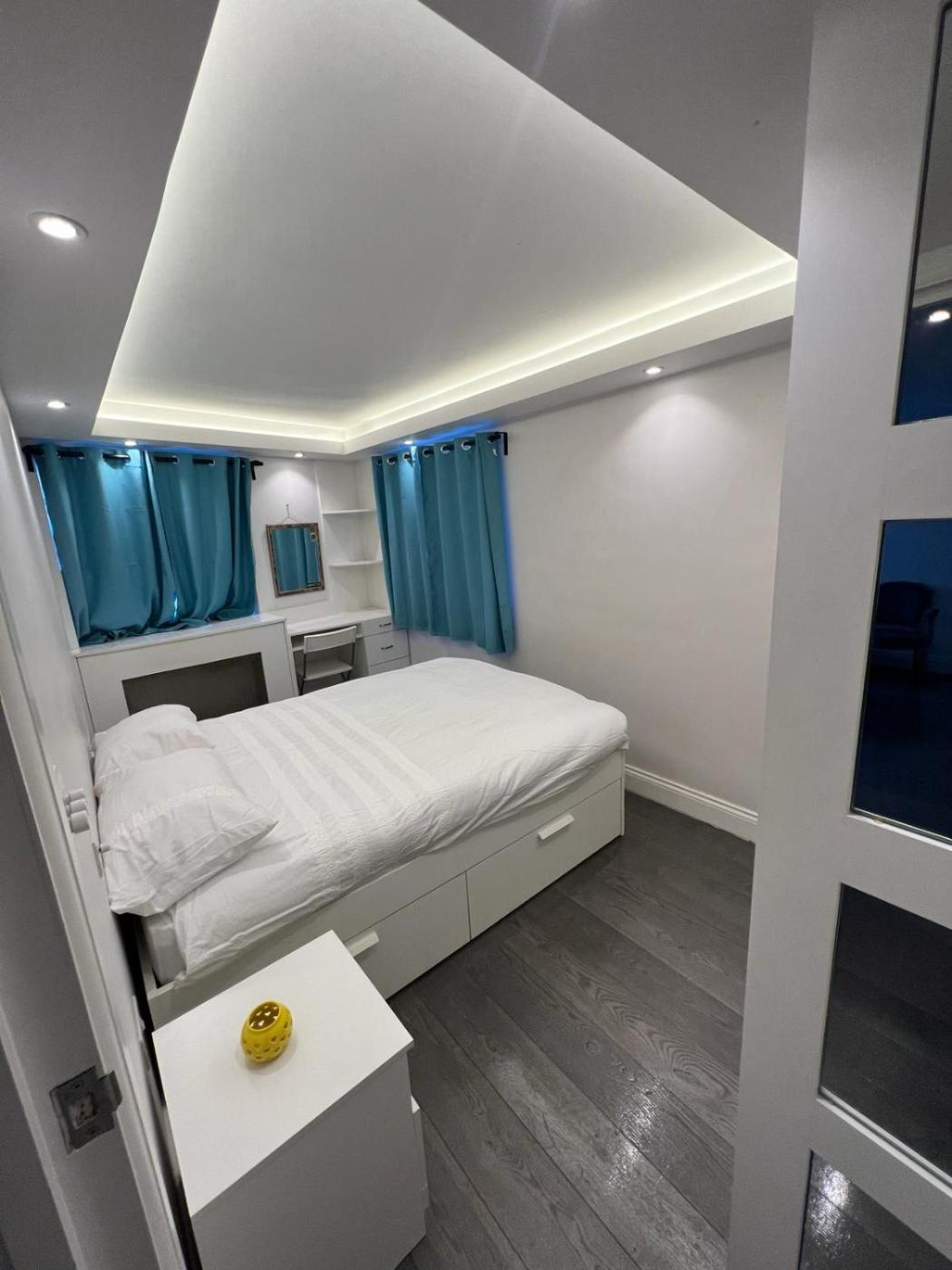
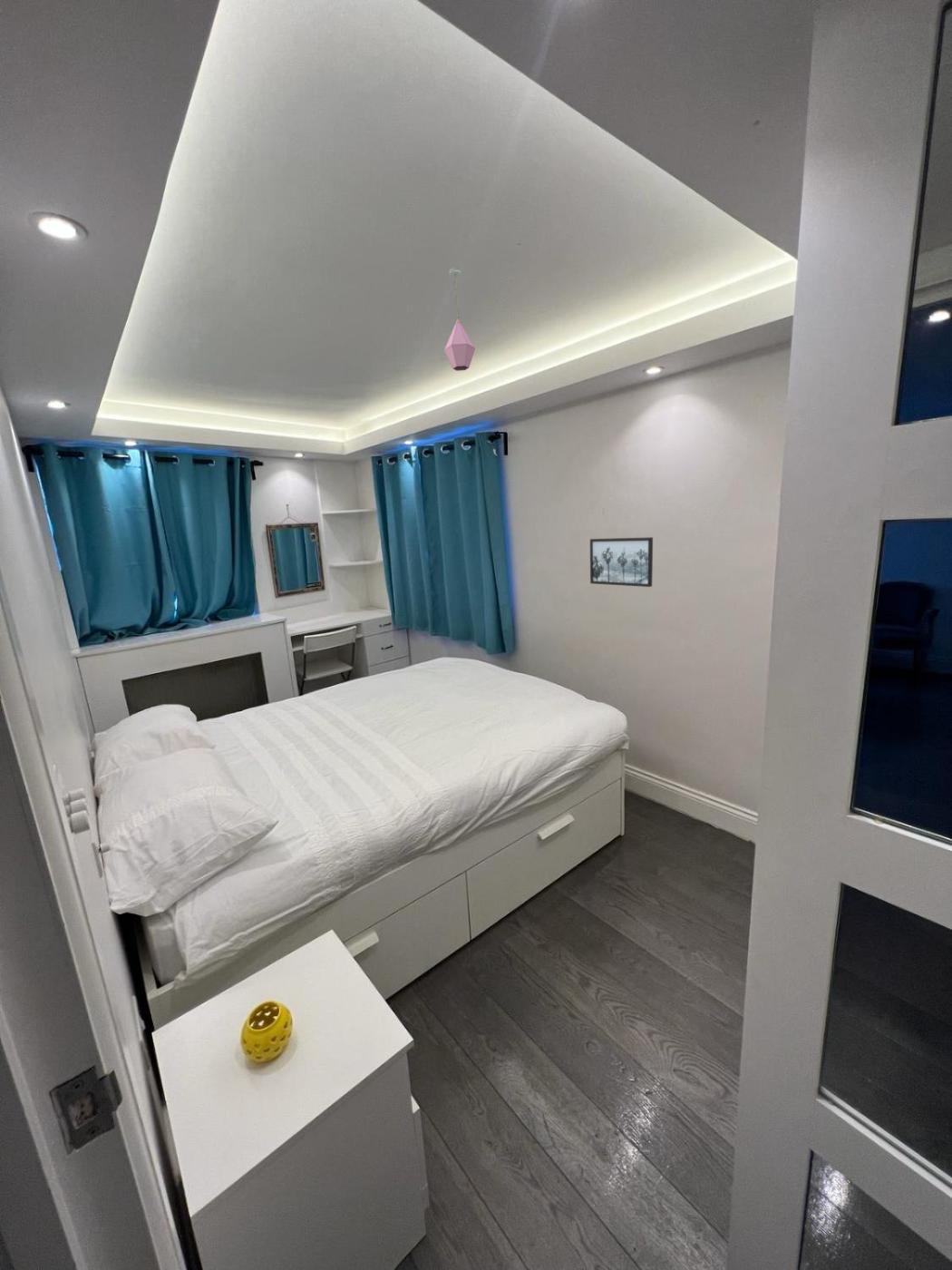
+ pendant light [443,267,476,372]
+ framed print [589,536,654,588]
